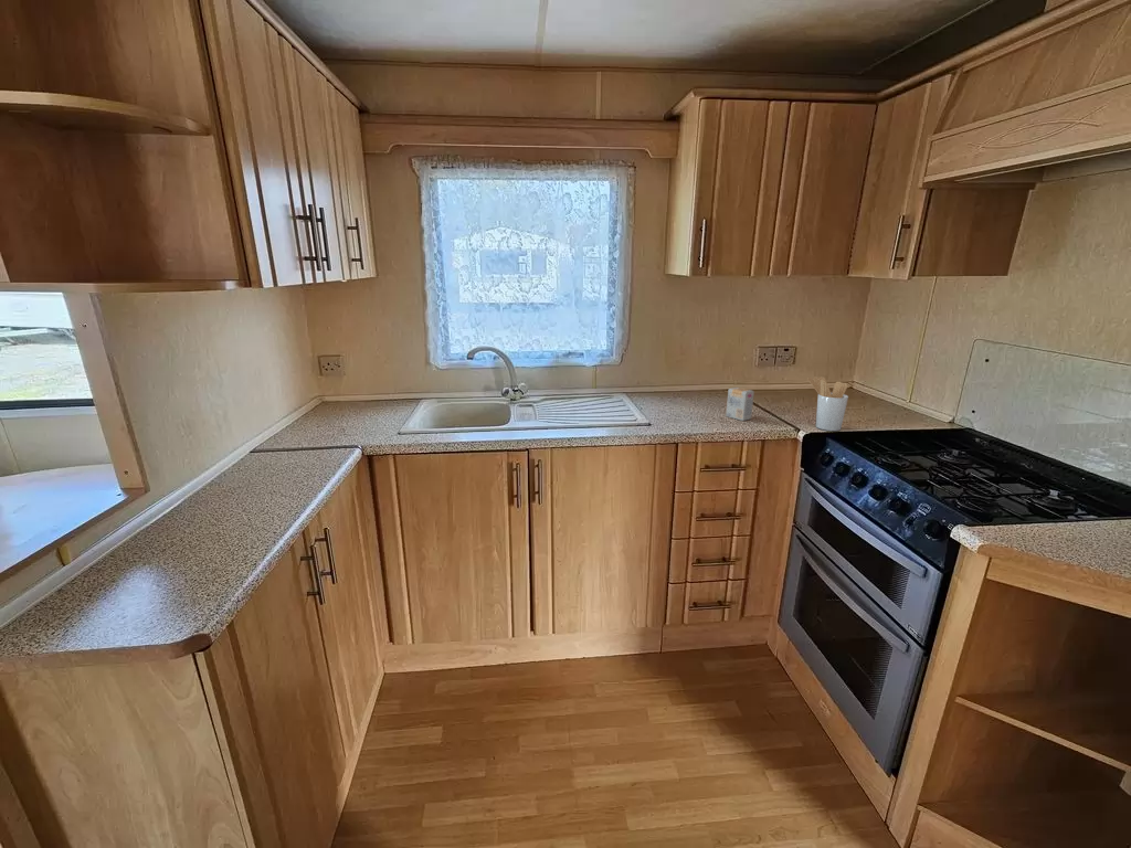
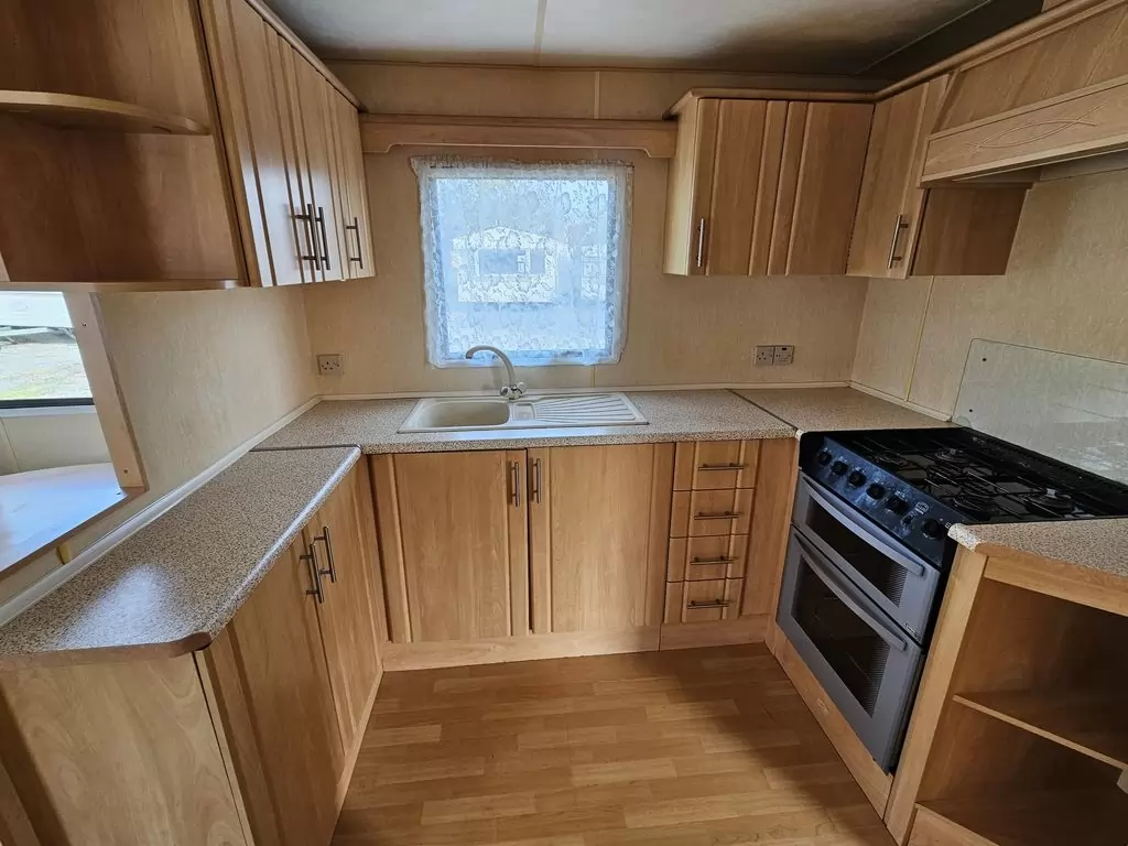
- utensil holder [806,375,849,432]
- tea box [725,386,755,422]
